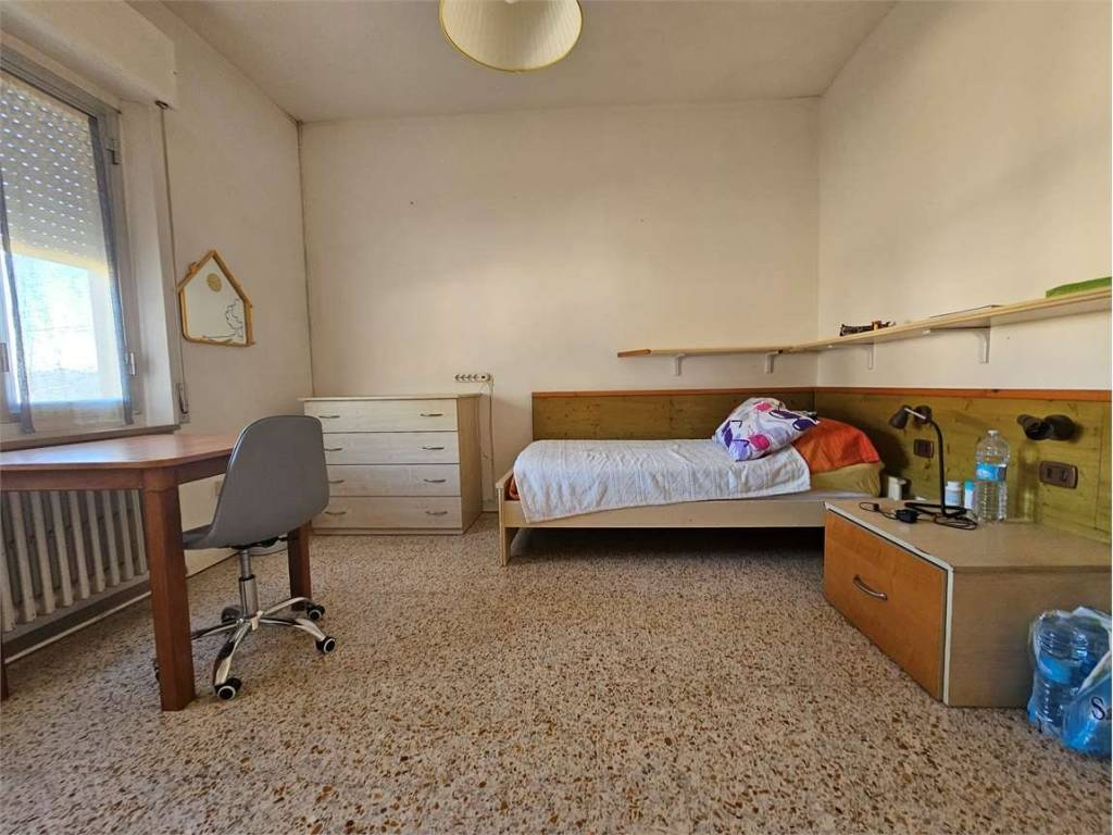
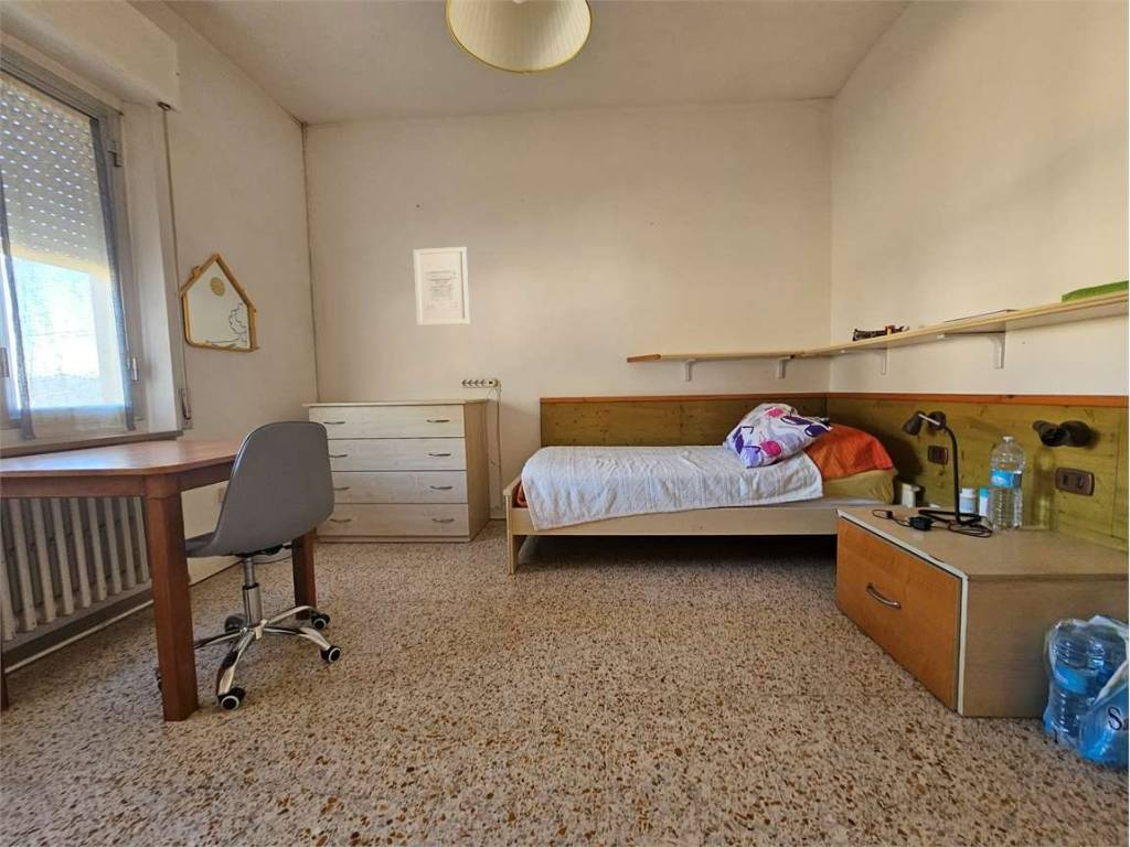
+ wall art [413,246,470,326]
